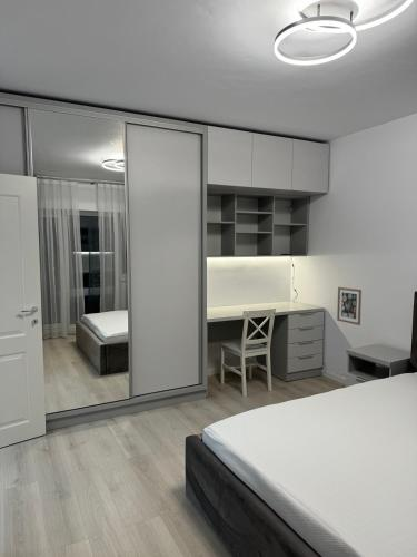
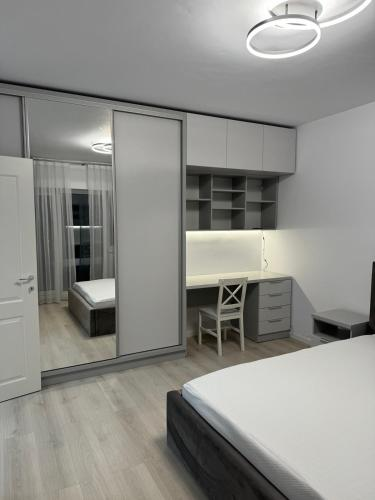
- wall art [336,286,363,326]
